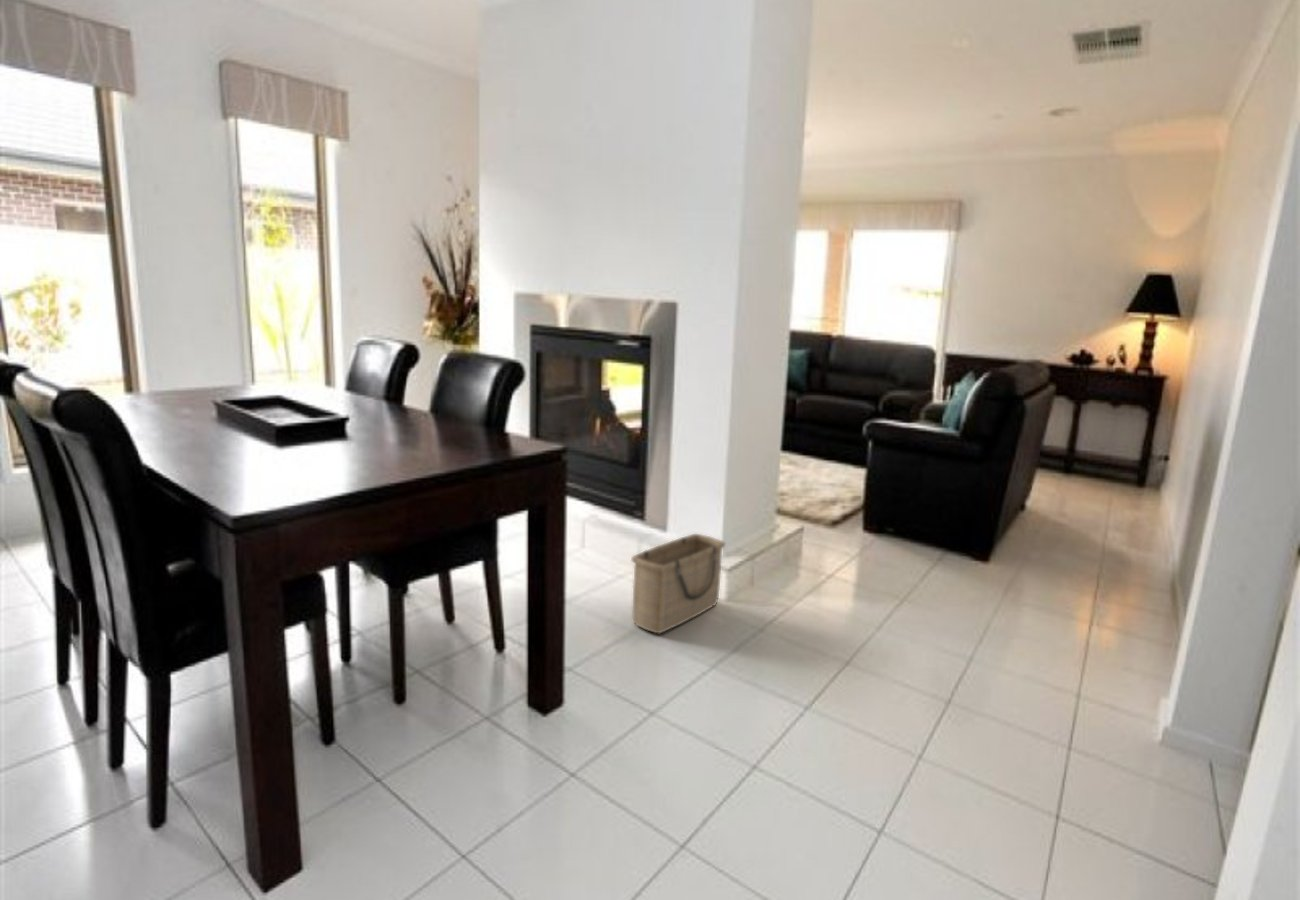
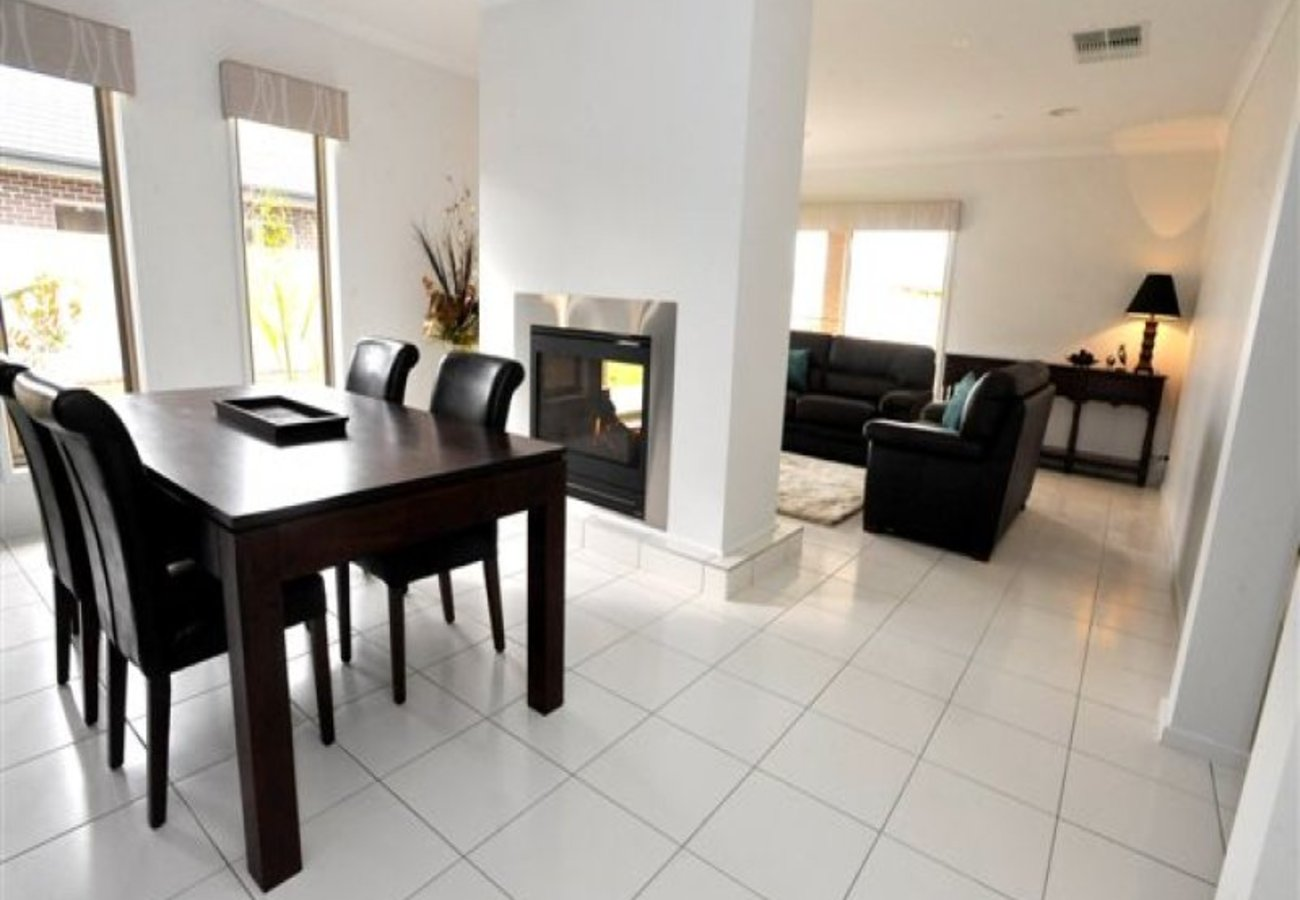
- basket [630,533,726,635]
